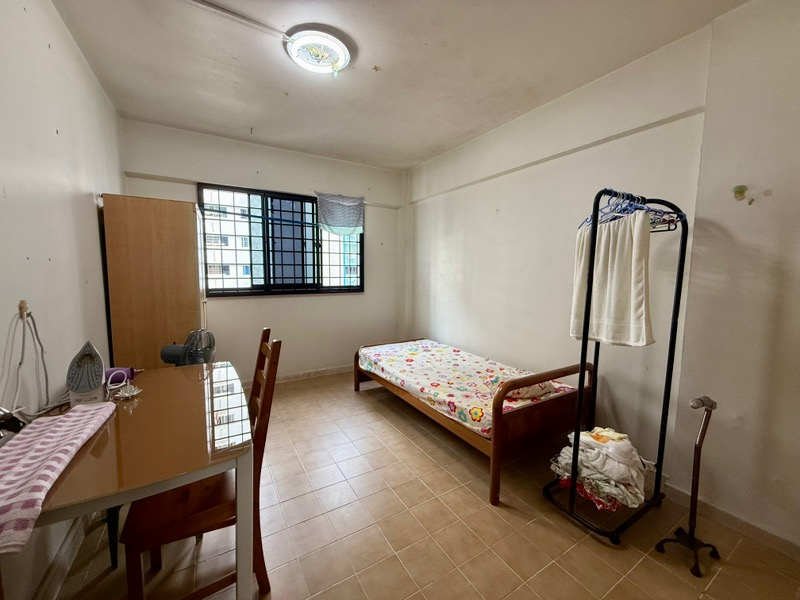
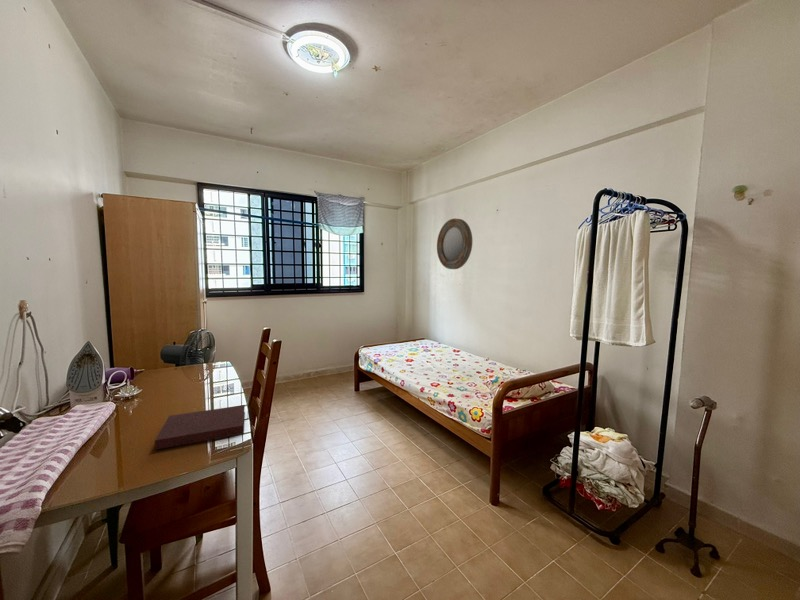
+ notebook [154,404,246,451]
+ home mirror [436,218,473,270]
